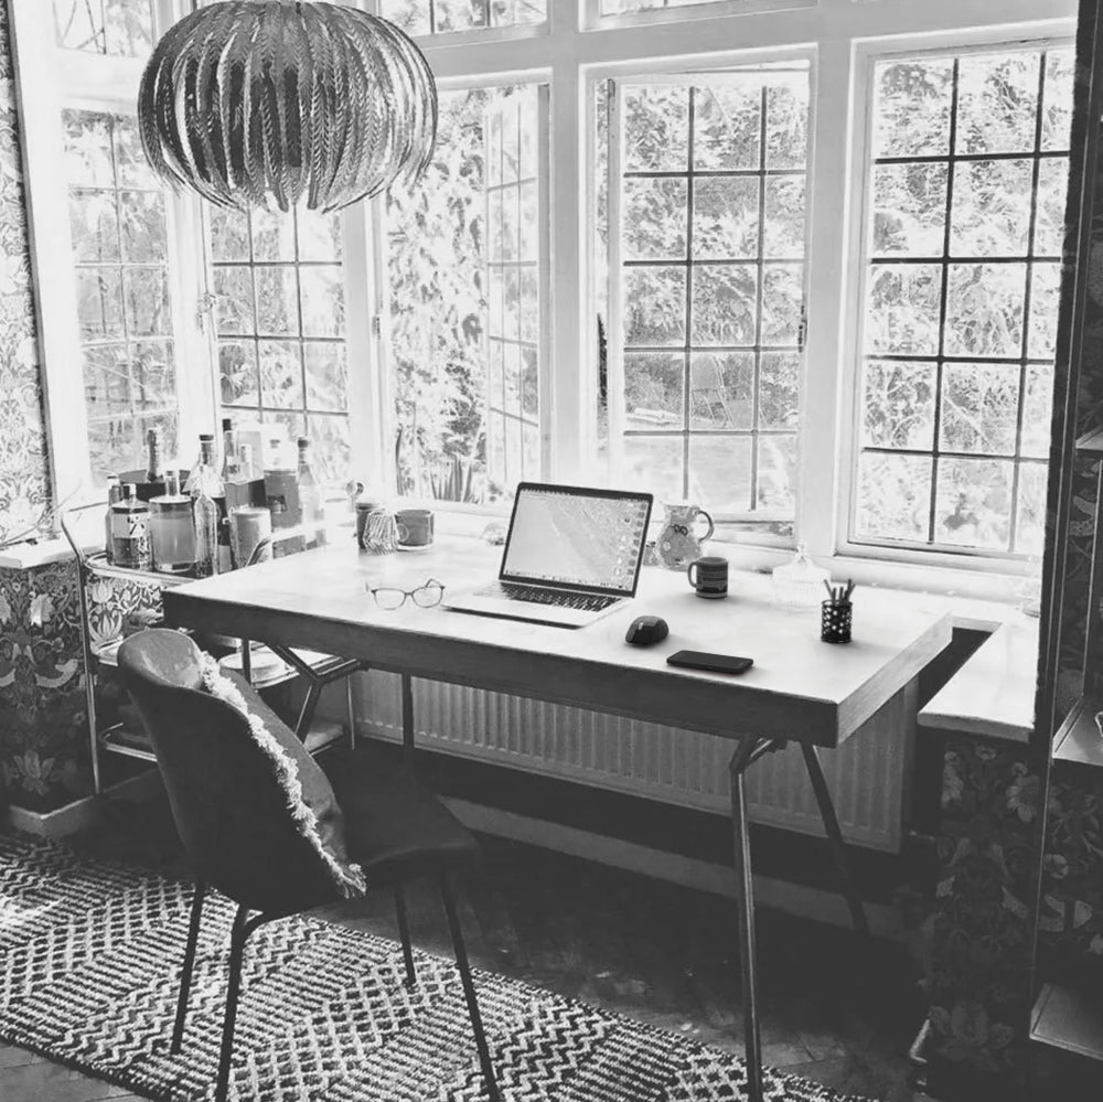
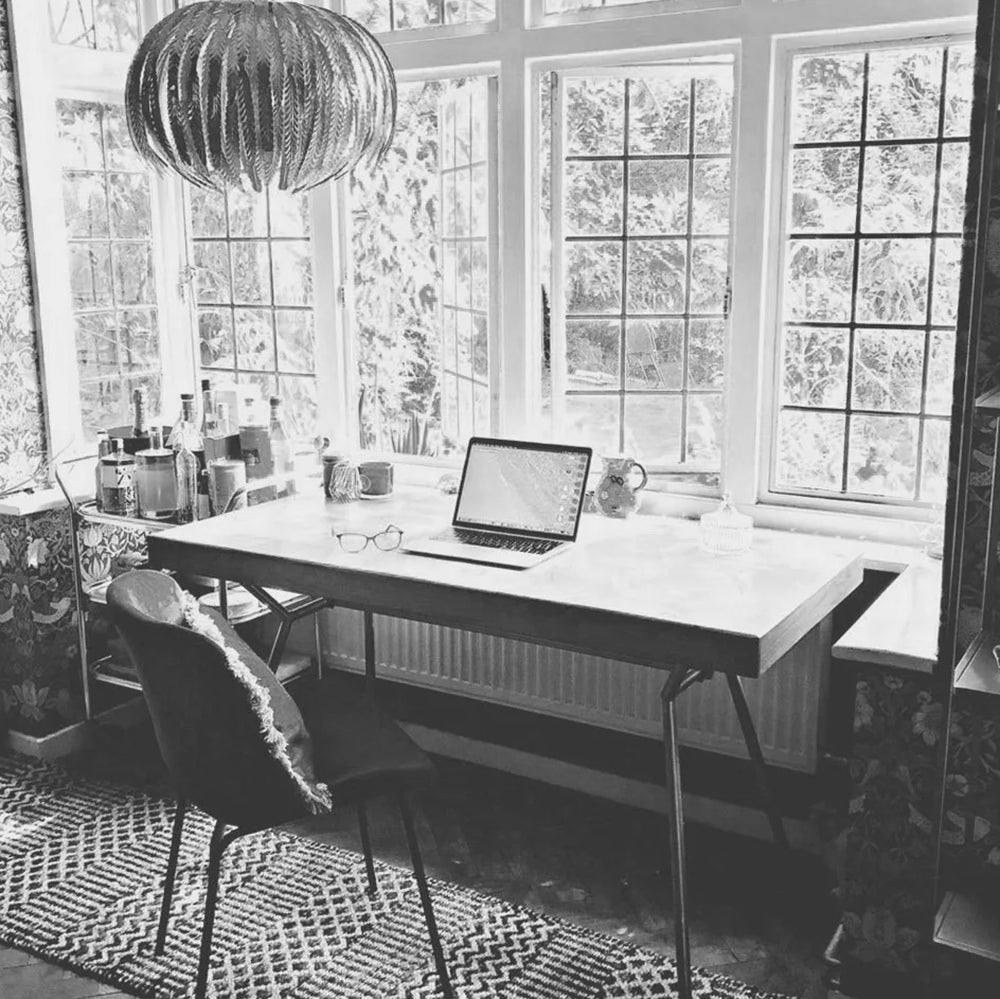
- cup [686,555,730,599]
- pen holder [820,577,857,643]
- cell phone [665,649,754,674]
- mouse [624,614,670,646]
